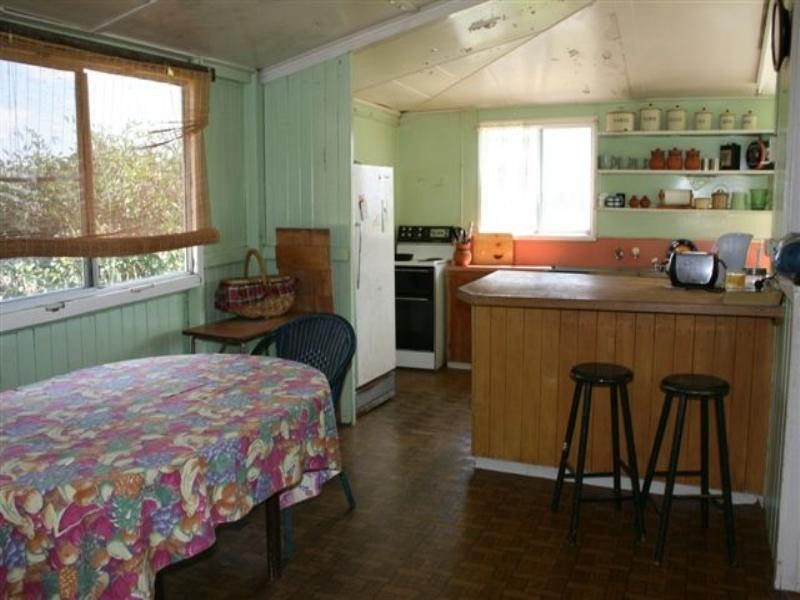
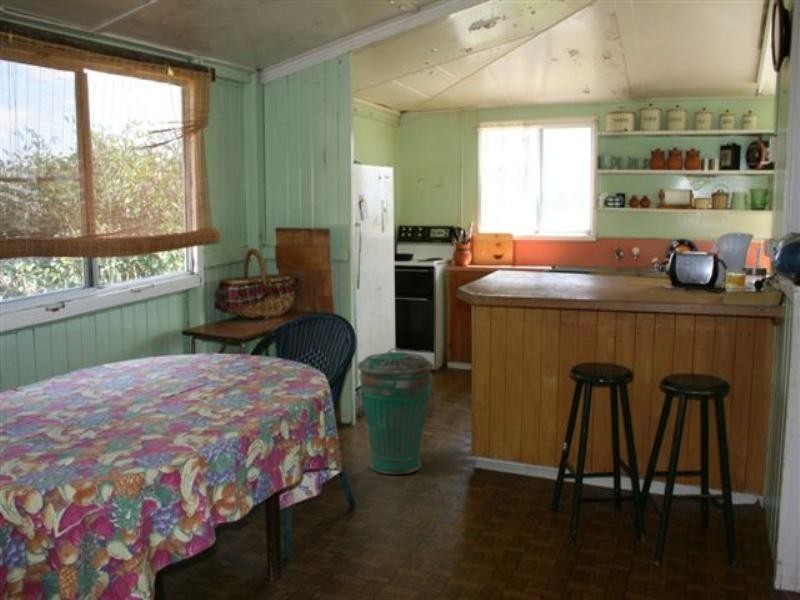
+ trash can [356,347,435,476]
